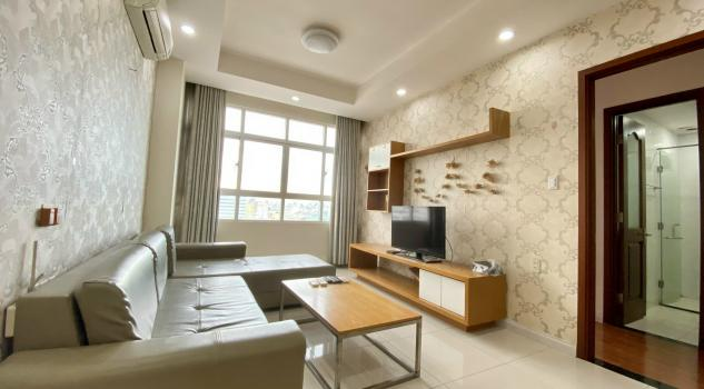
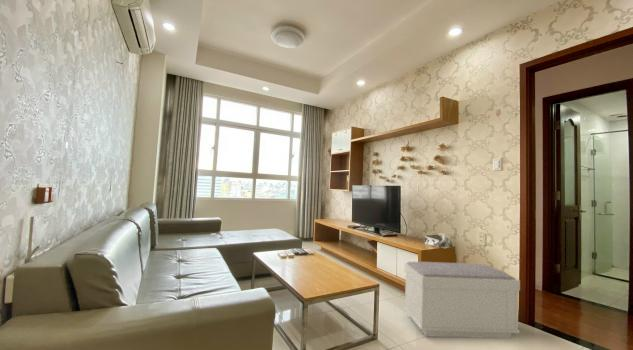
+ bench [402,261,521,340]
